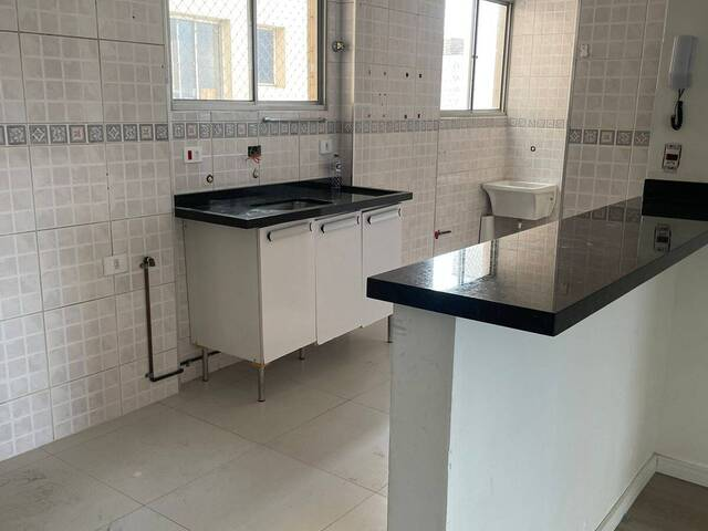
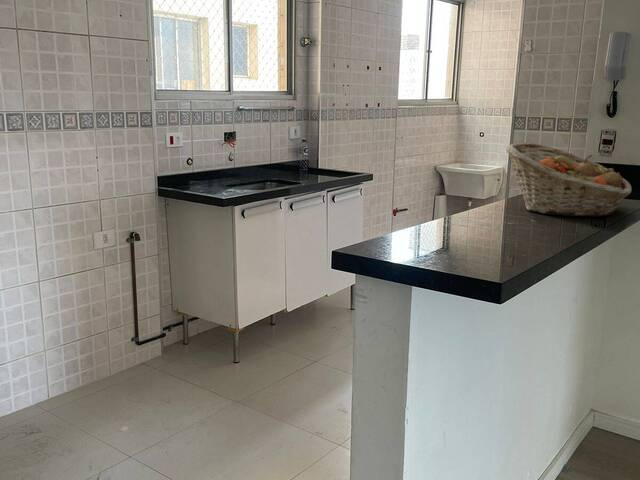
+ fruit basket [505,142,632,218]
